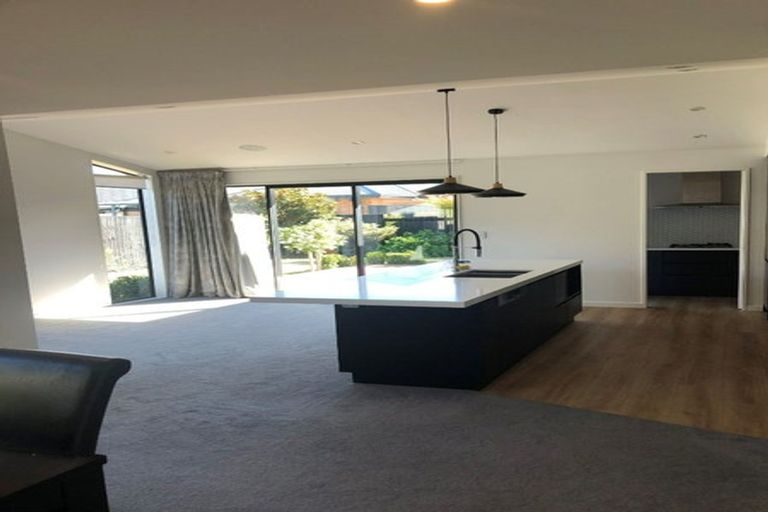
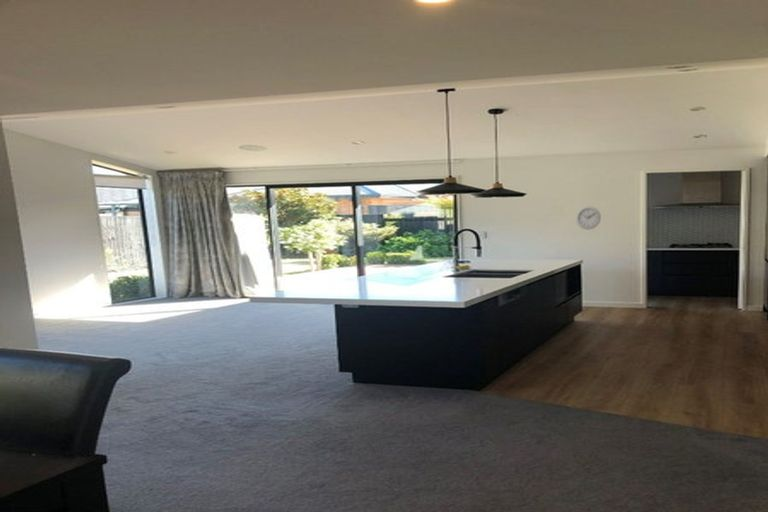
+ wall clock [575,205,602,230]
